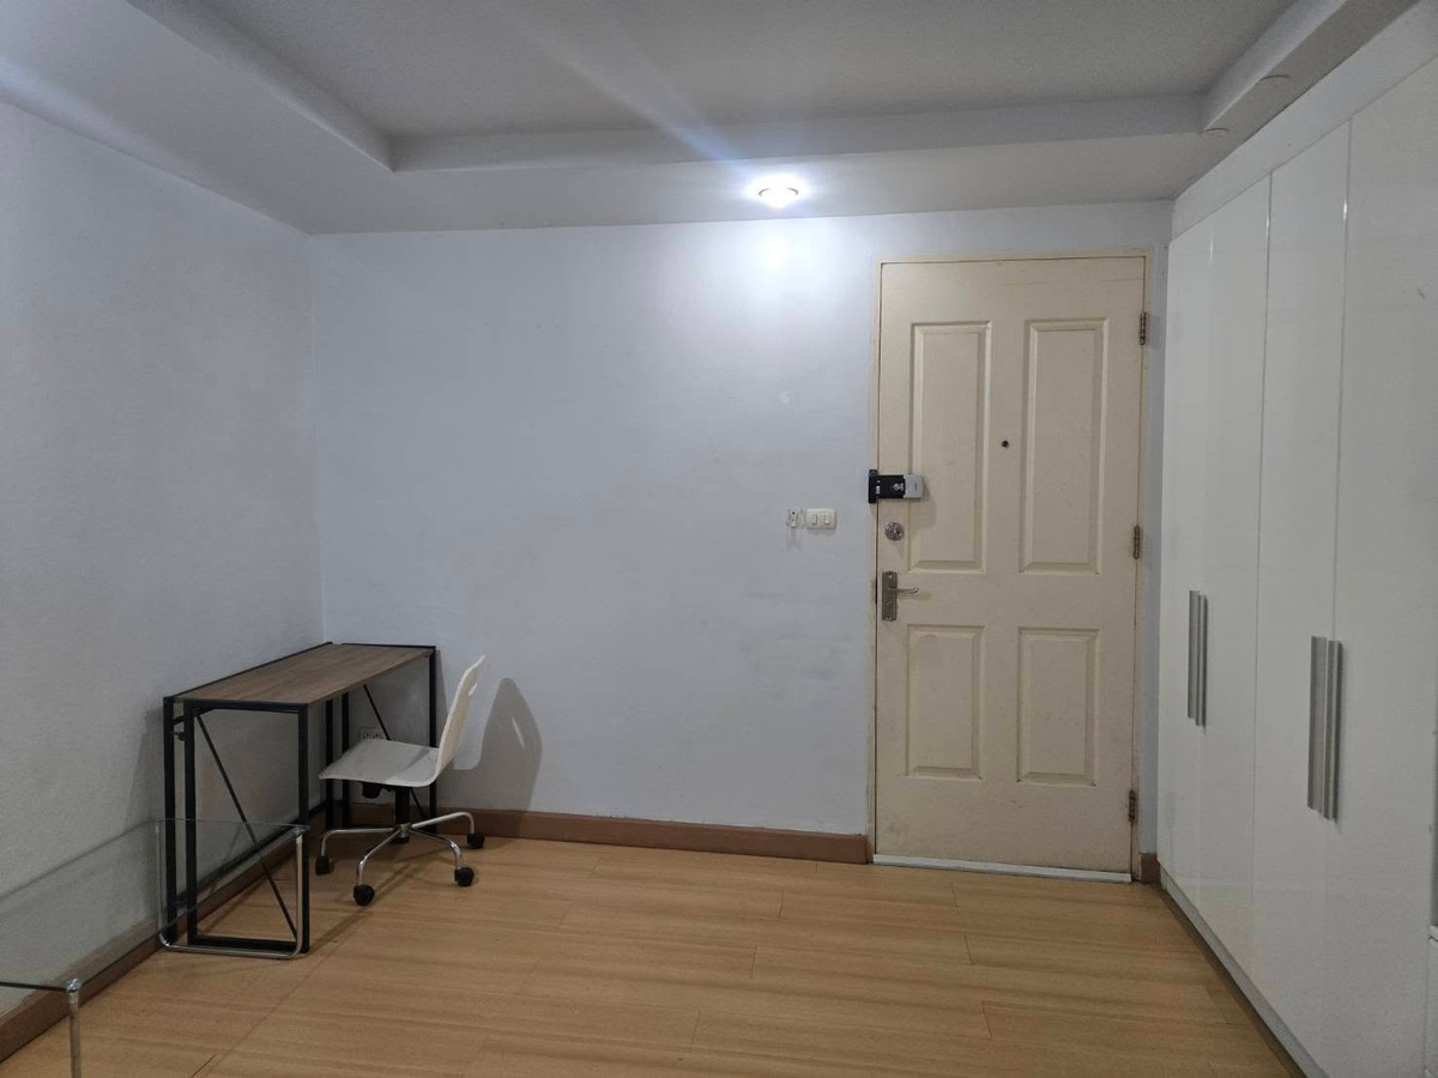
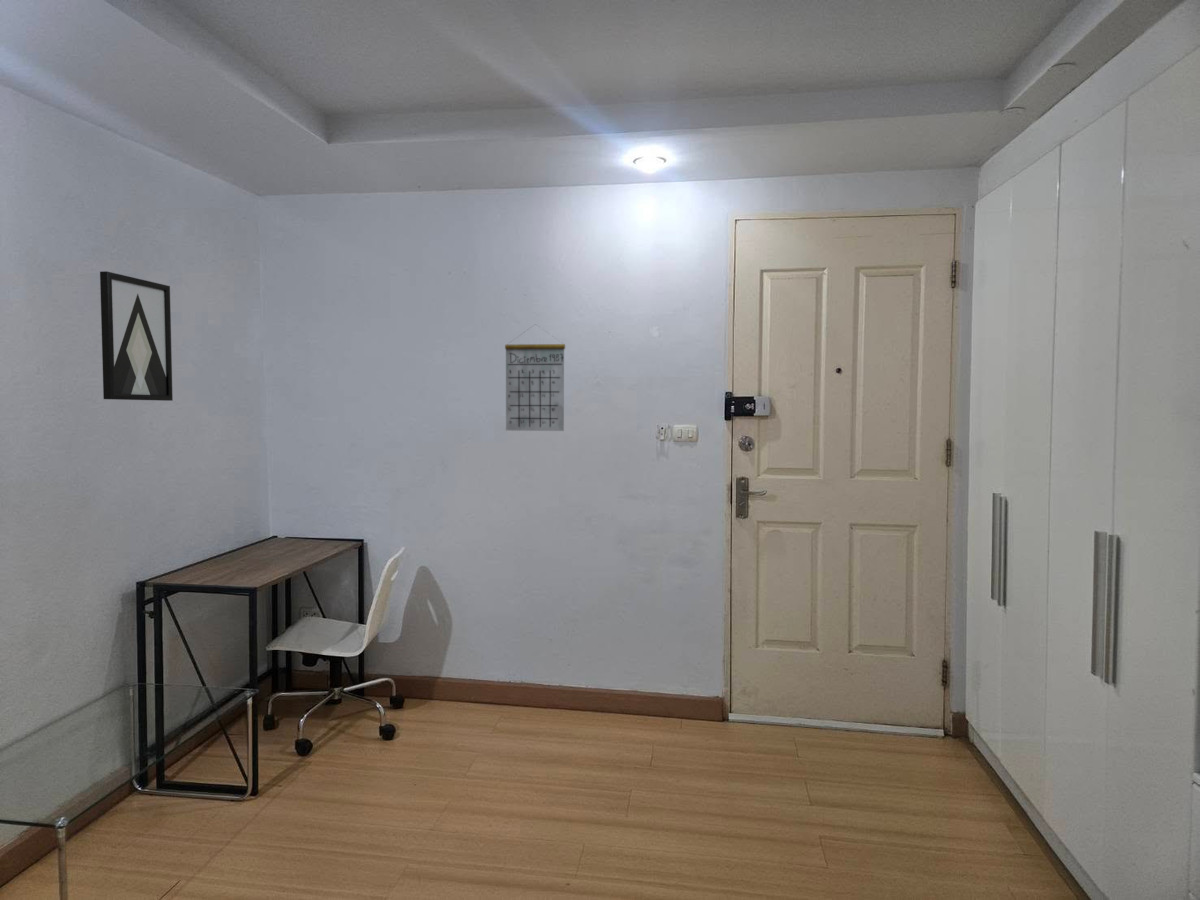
+ calendar [504,324,566,432]
+ wall art [99,270,174,402]
